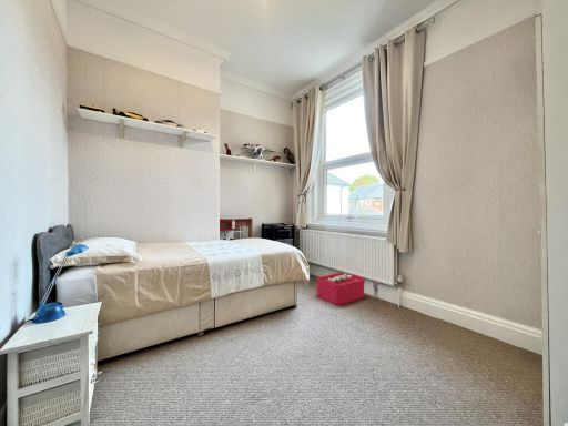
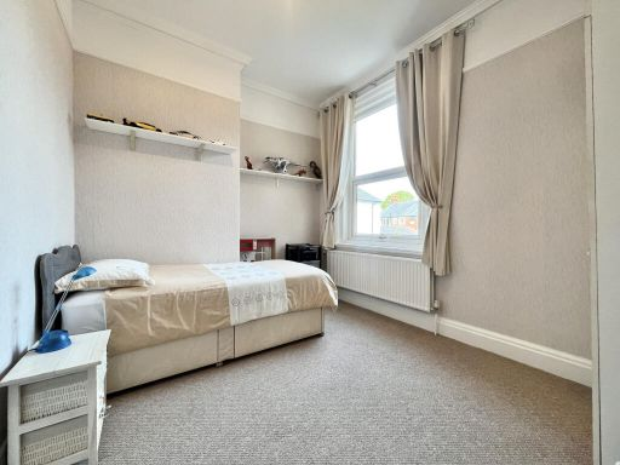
- storage bin [316,272,379,306]
